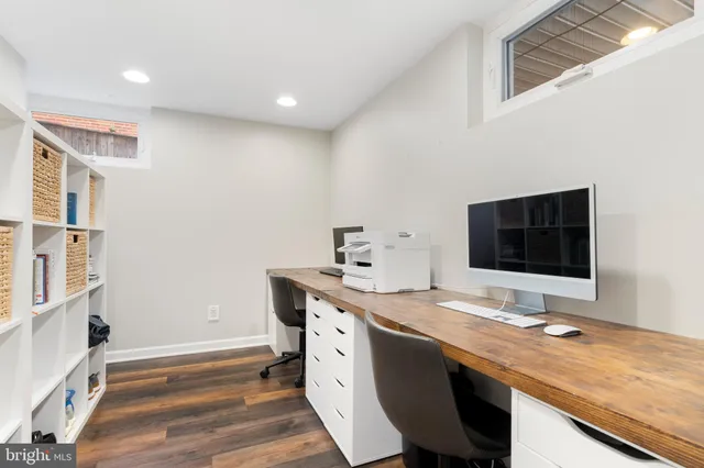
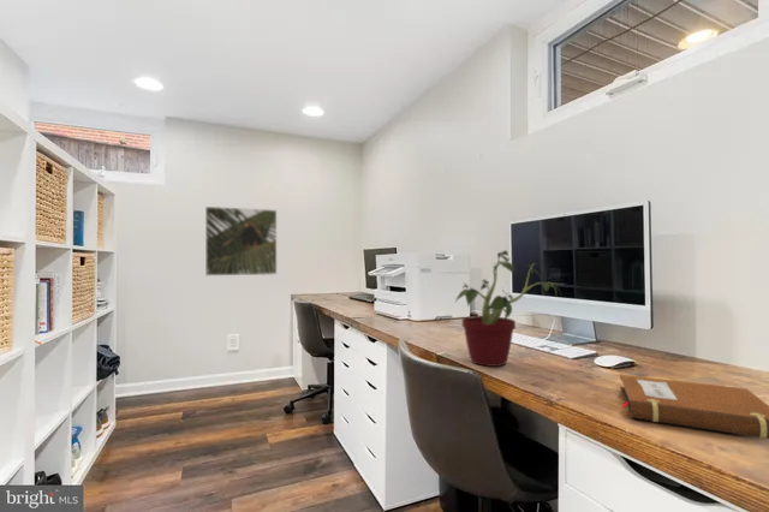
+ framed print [204,206,278,276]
+ notebook [619,374,769,440]
+ potted plant [454,249,564,368]
